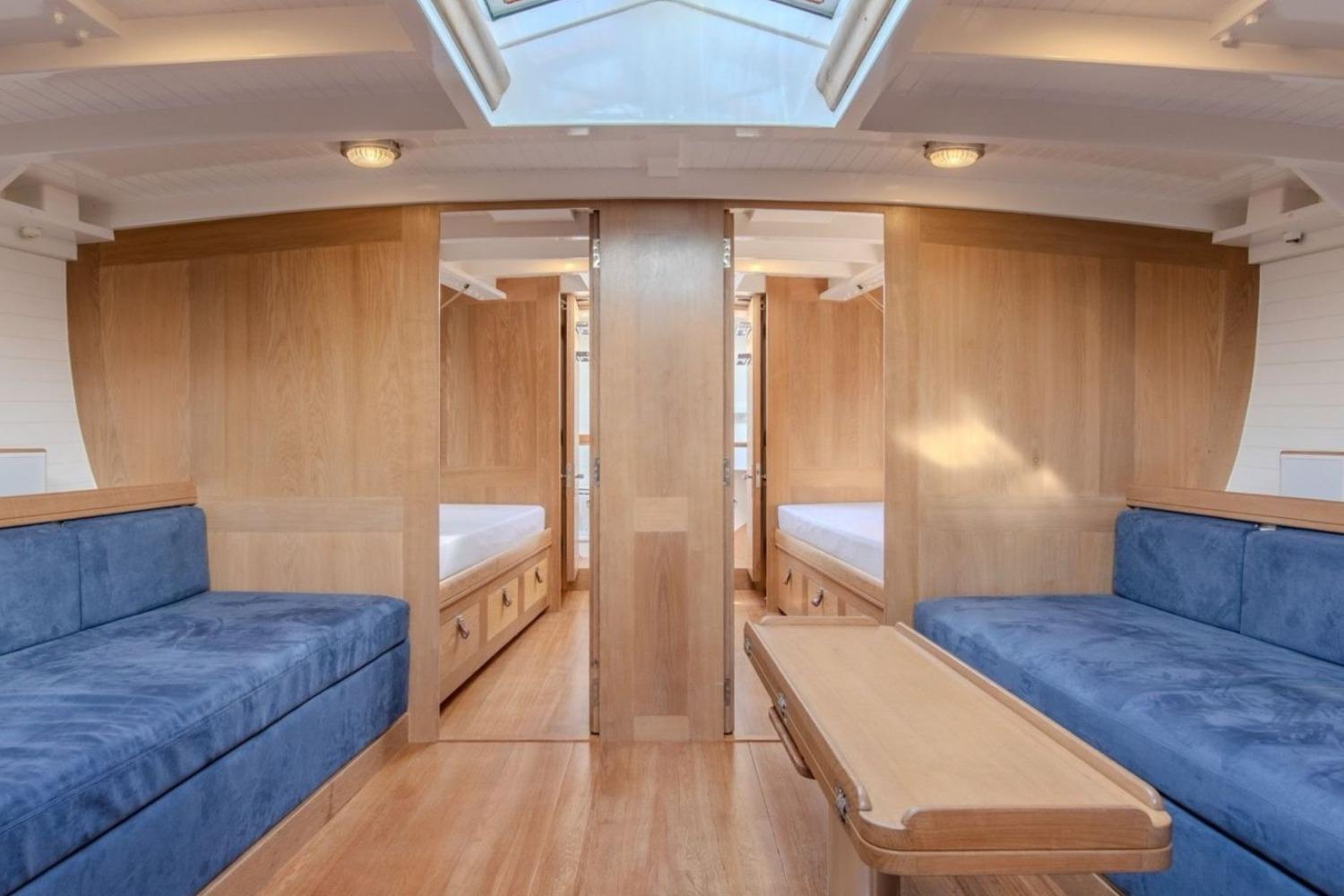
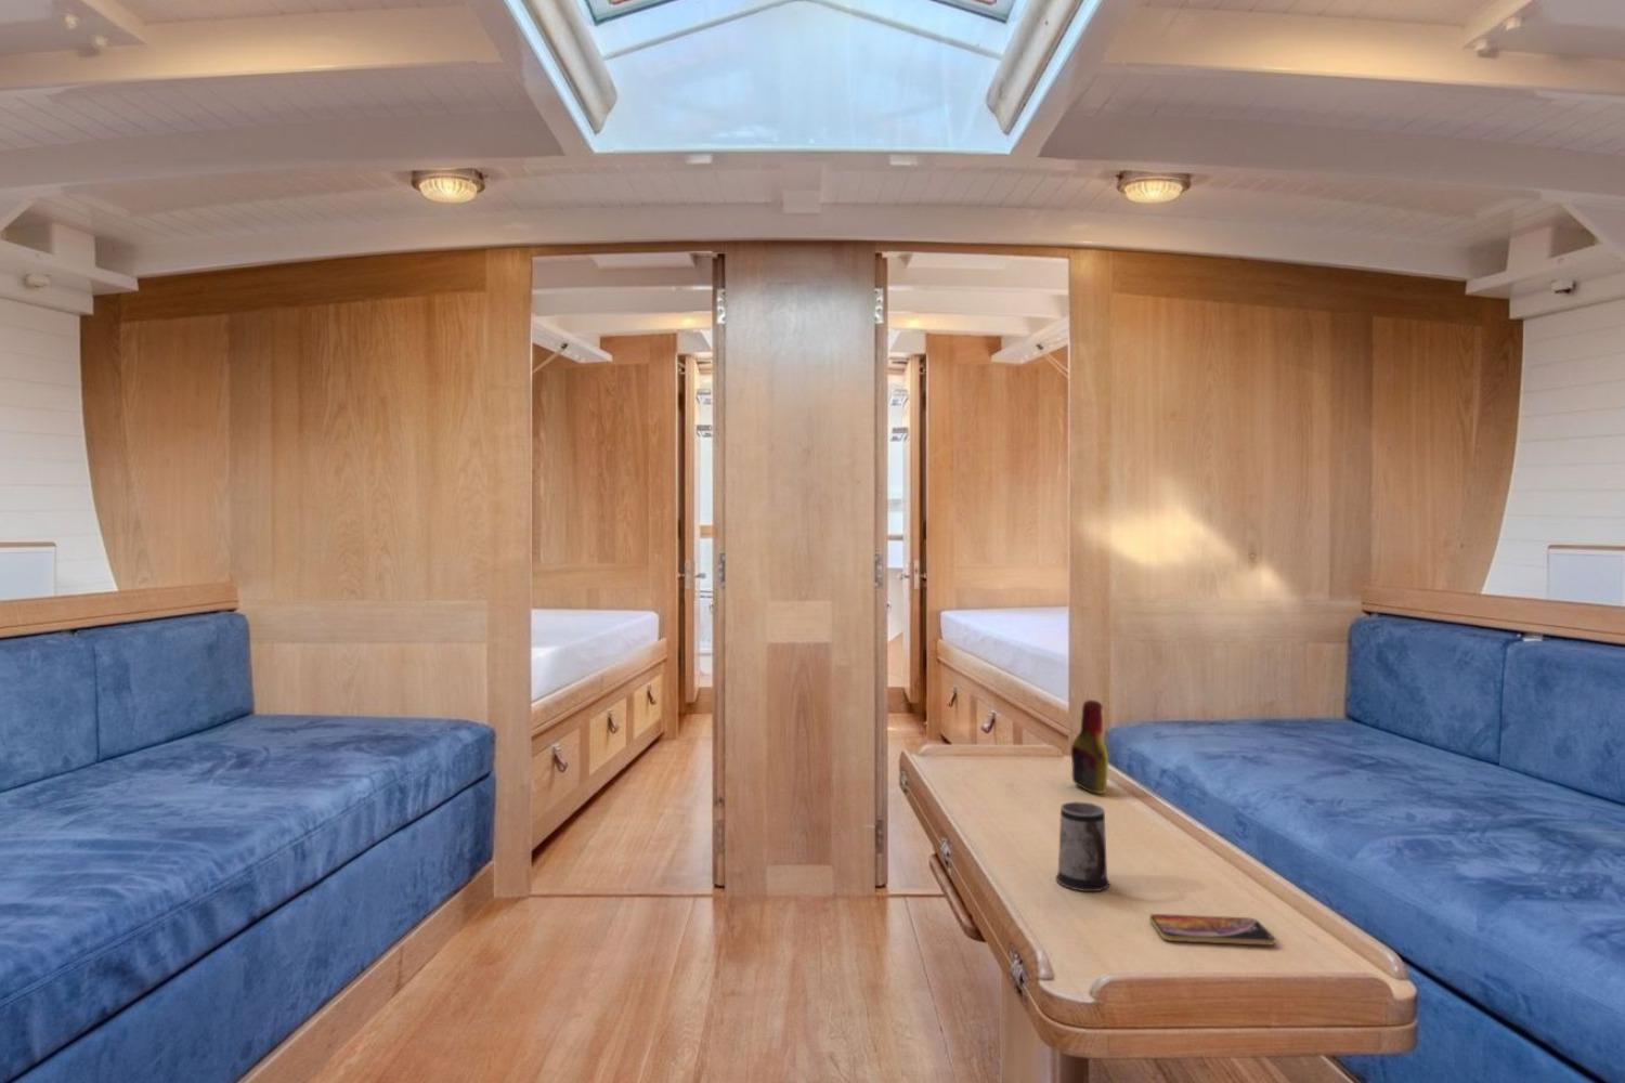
+ bottle [1070,699,1110,795]
+ mug [1056,800,1110,892]
+ smartphone [1149,913,1276,946]
